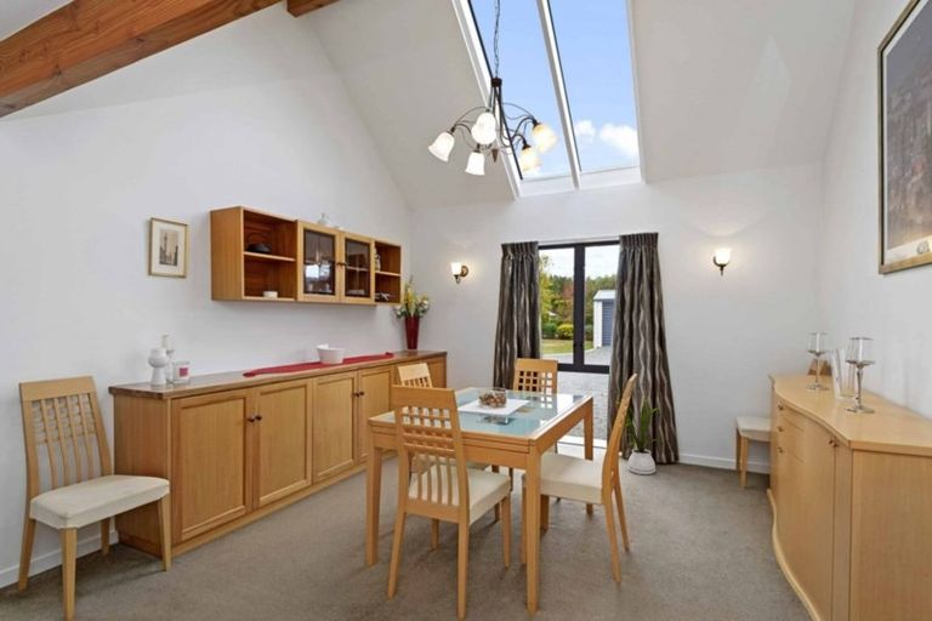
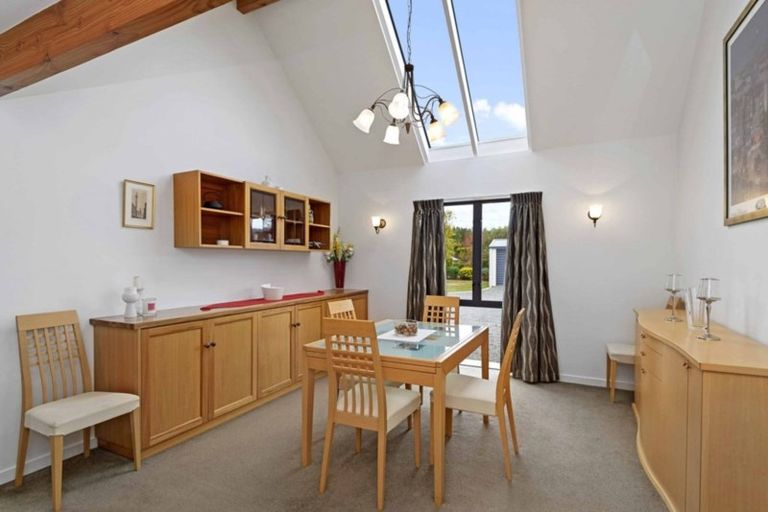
- house plant [612,389,665,475]
